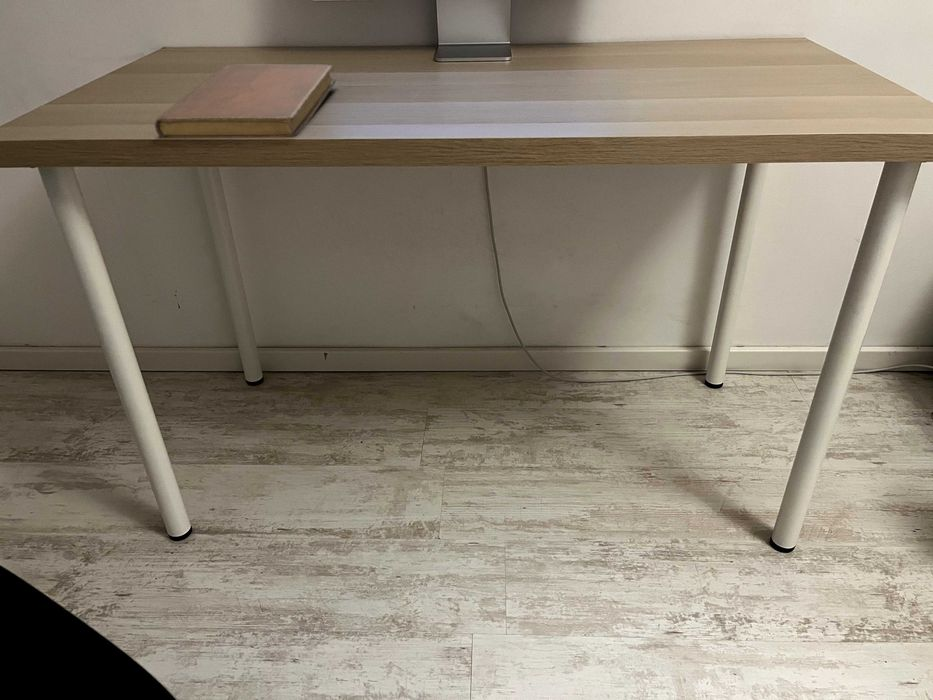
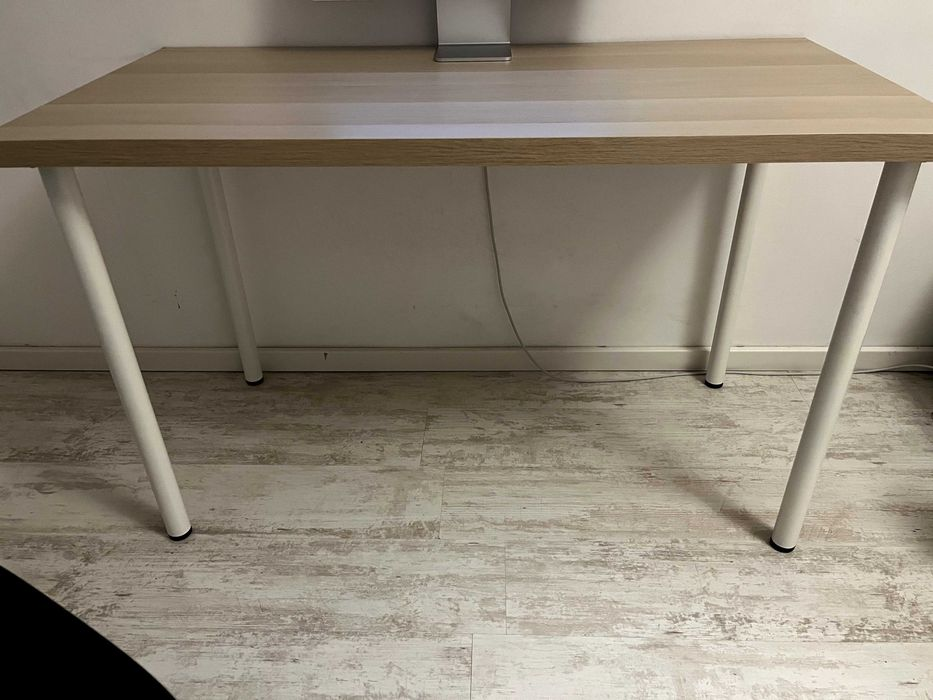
- notebook [154,63,336,139]
